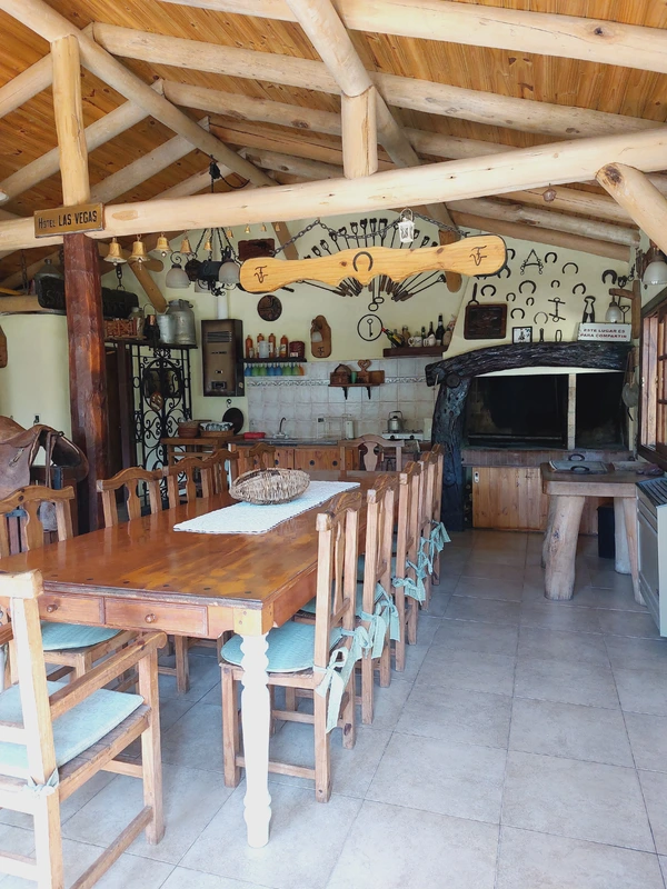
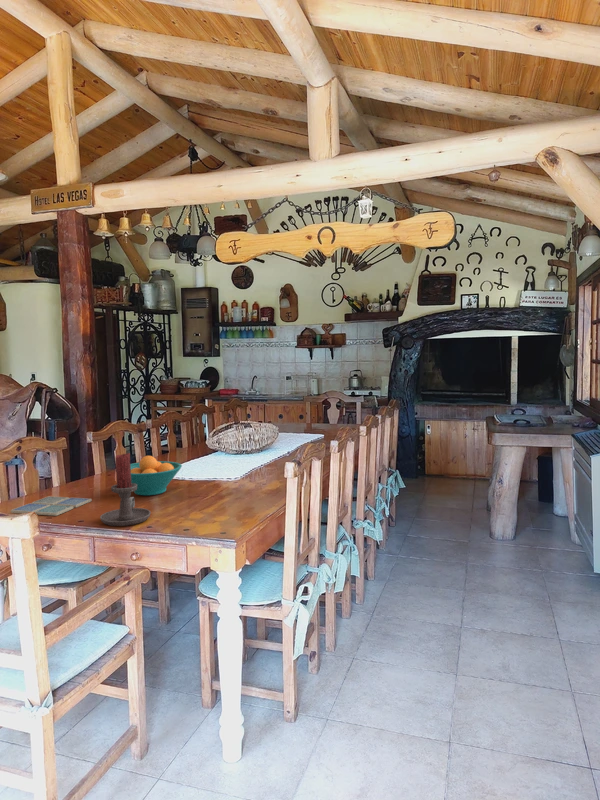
+ candle holder [99,452,152,527]
+ drink coaster [10,495,93,517]
+ fruit bowl [130,455,183,496]
